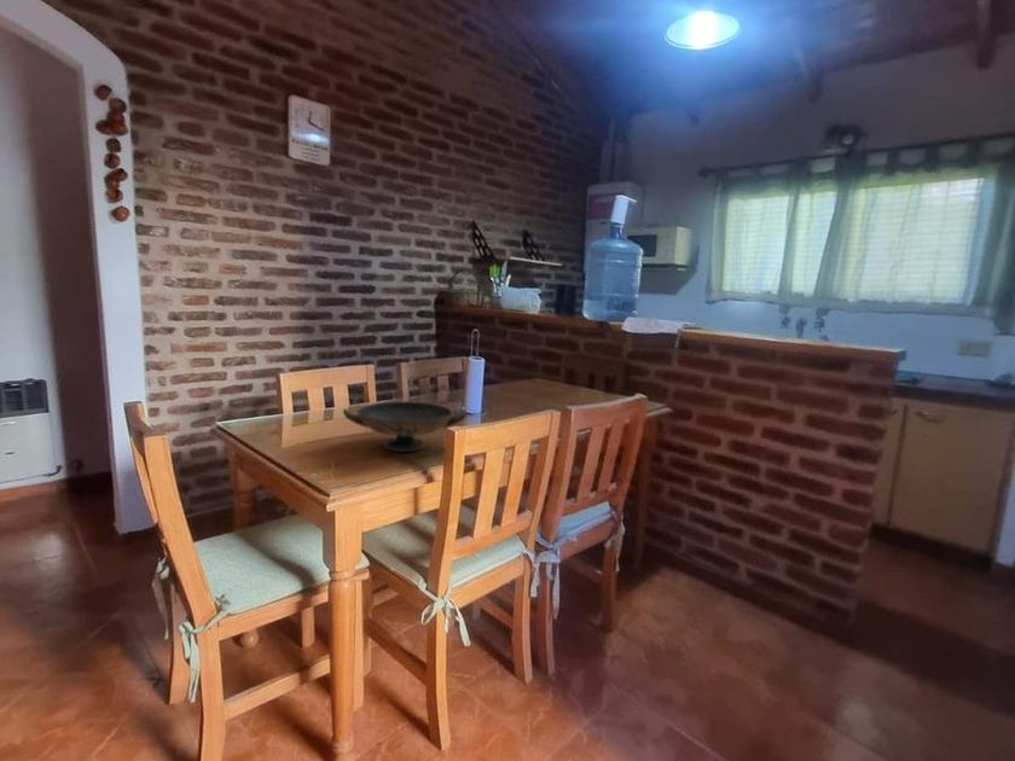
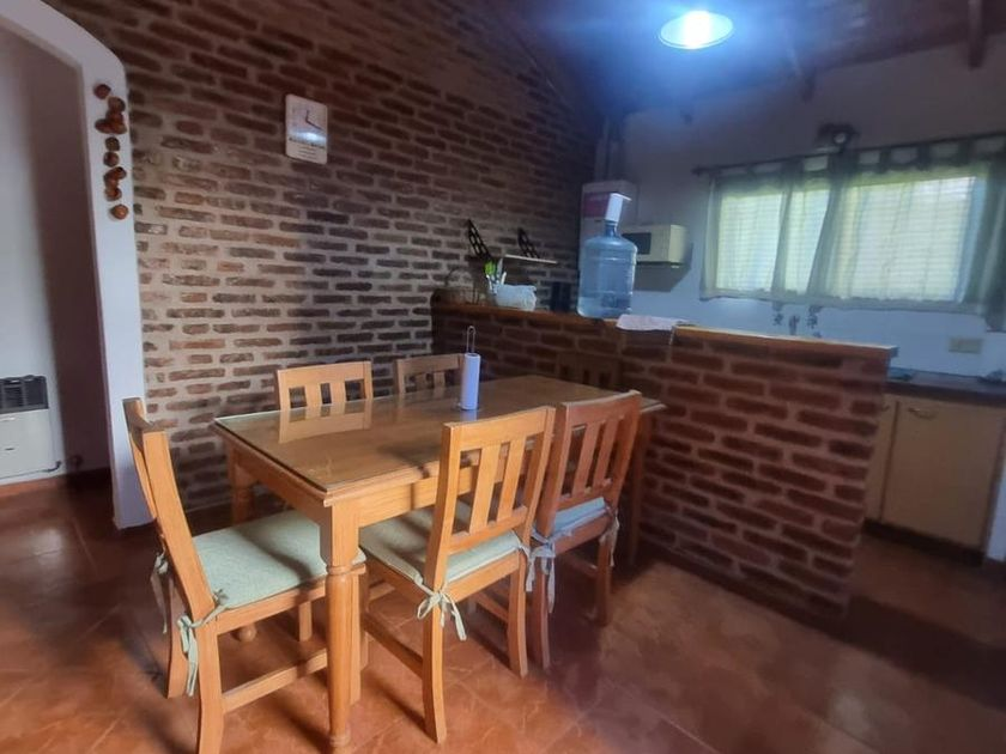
- decorative bowl [342,400,468,453]
